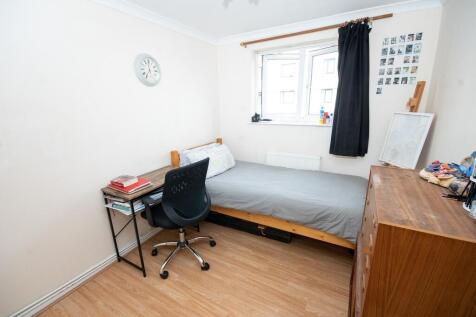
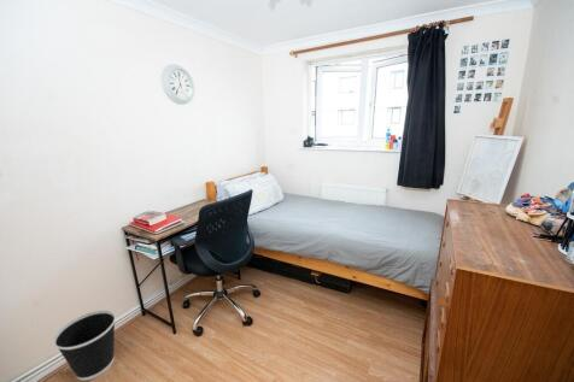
+ wastebasket [52,308,117,382]
